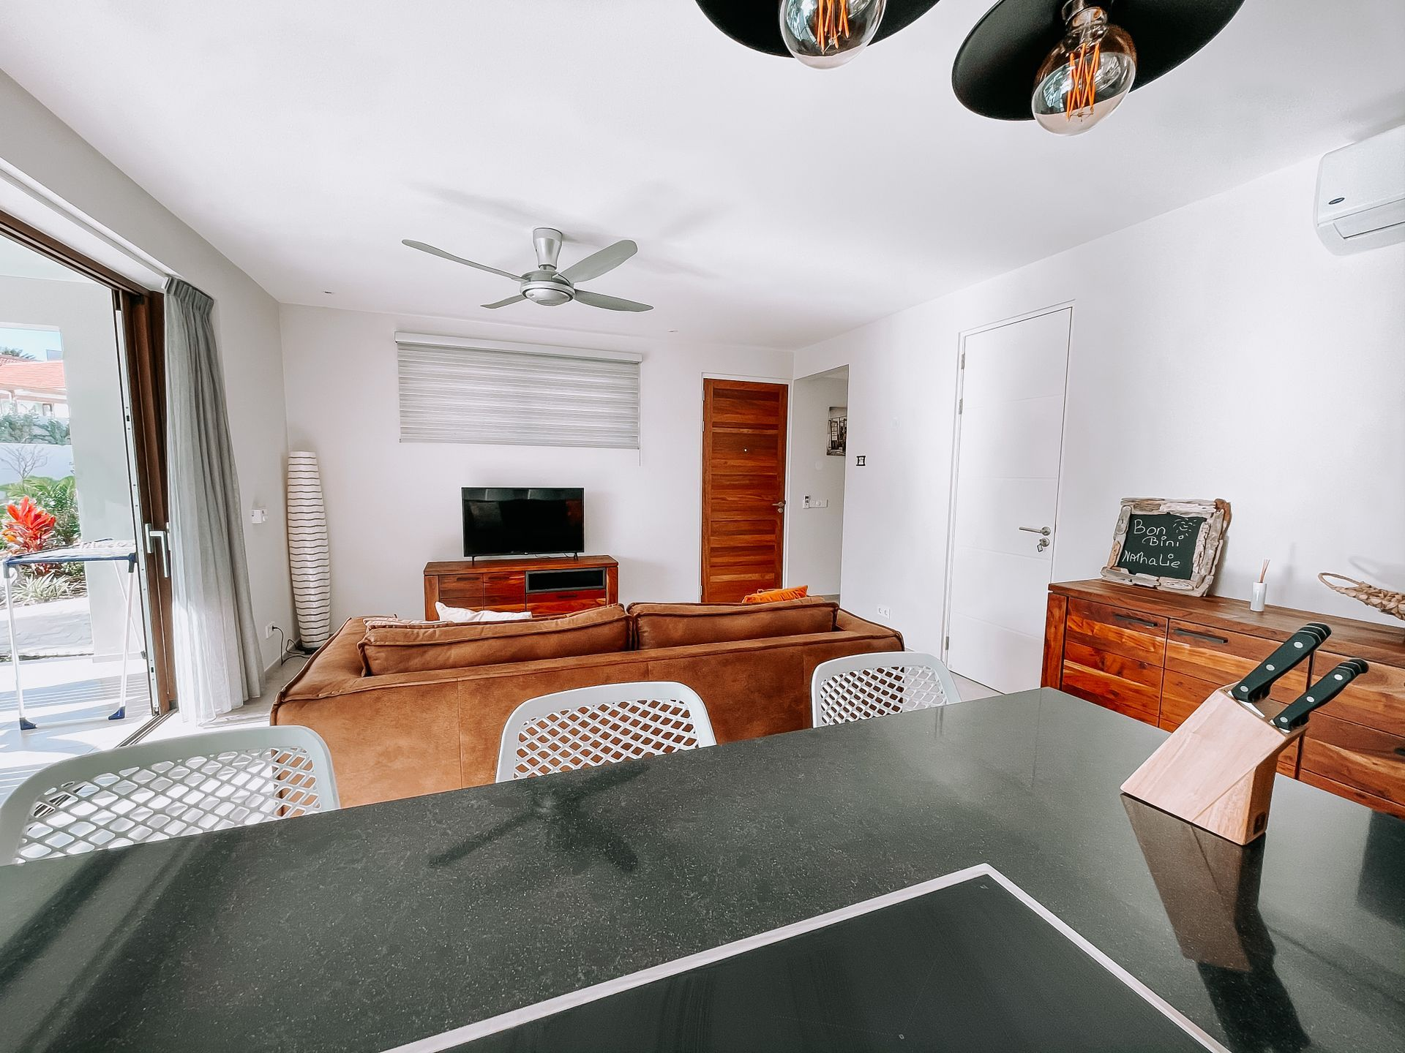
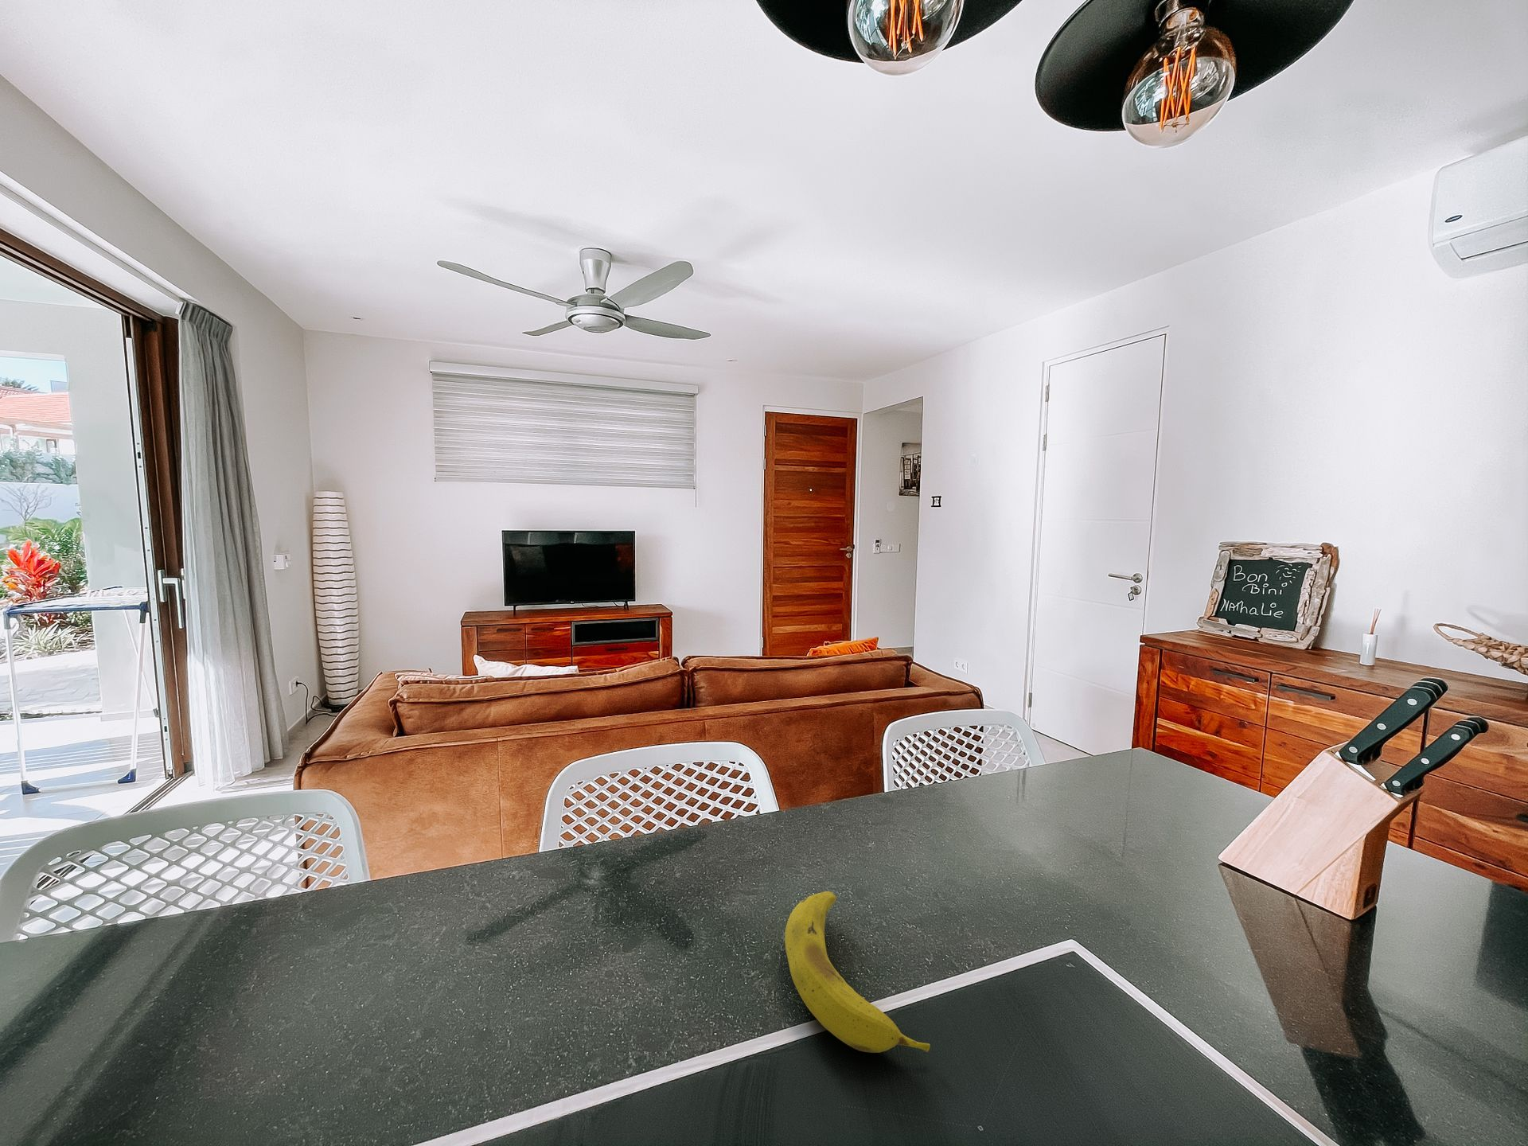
+ fruit [784,891,931,1053]
